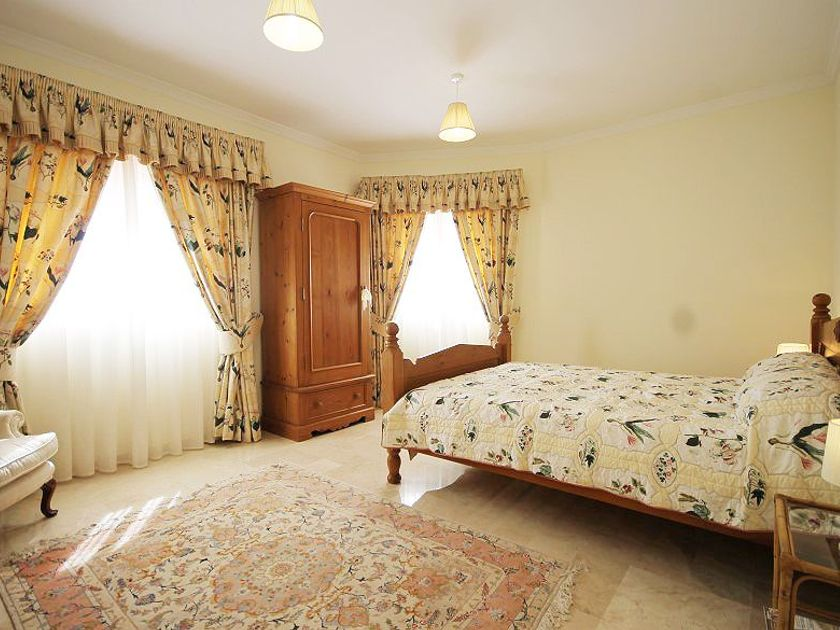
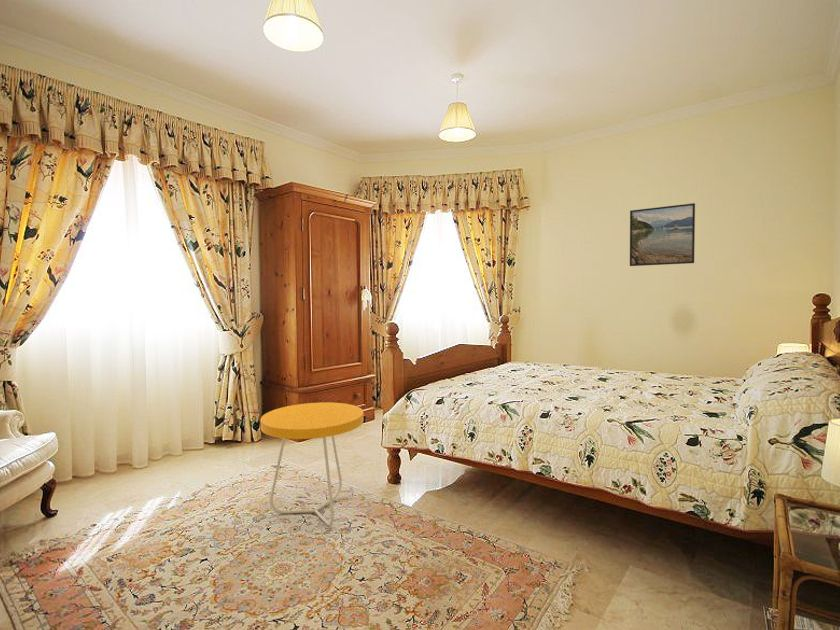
+ side table [259,401,365,527]
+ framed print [629,202,696,267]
